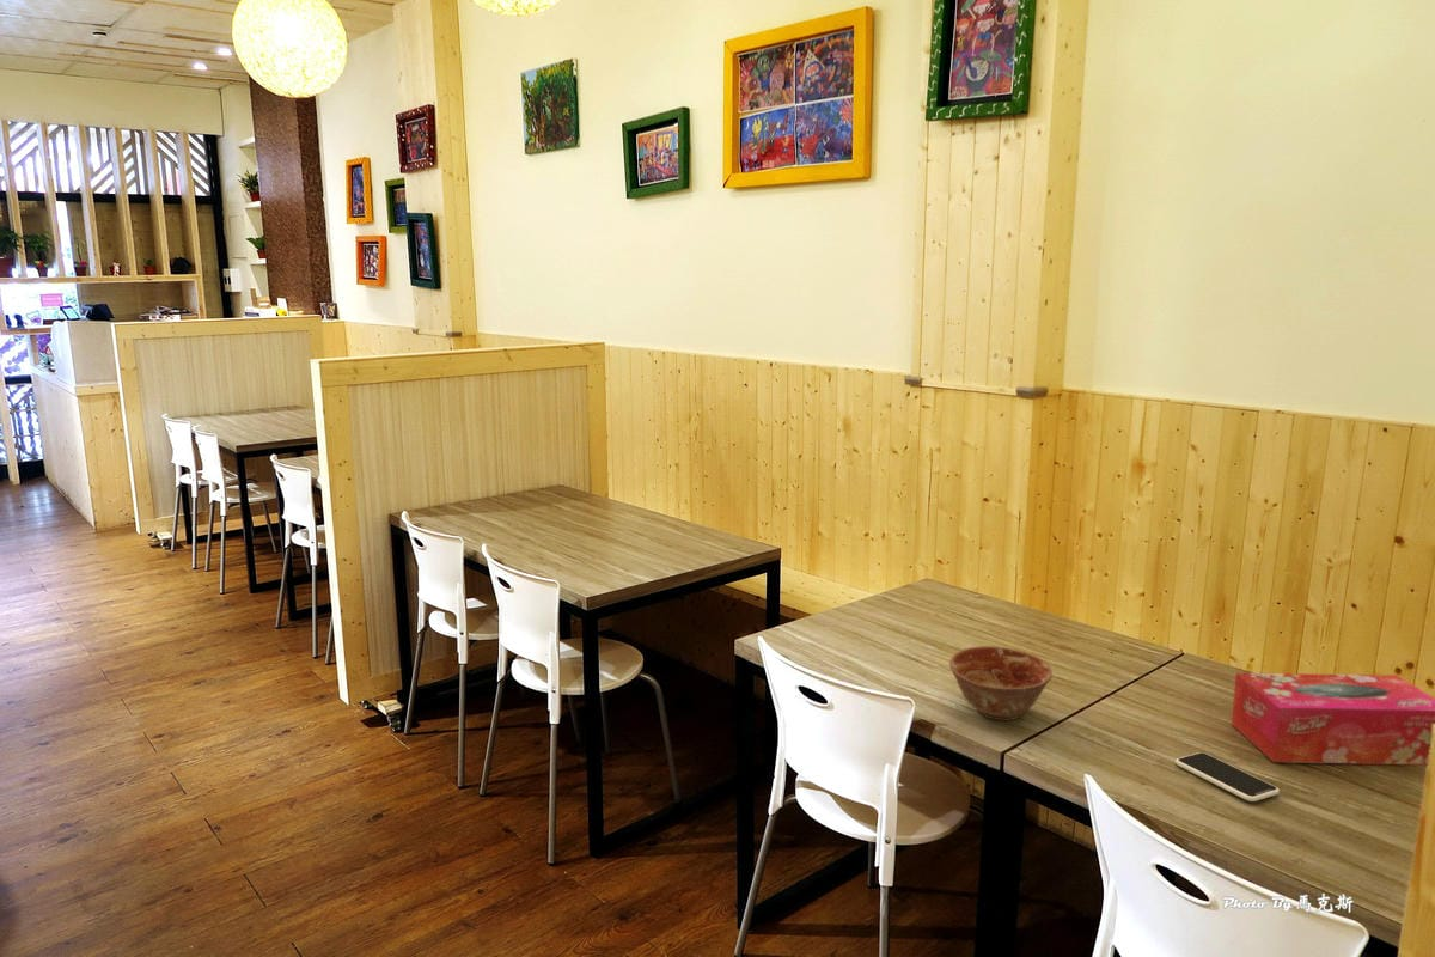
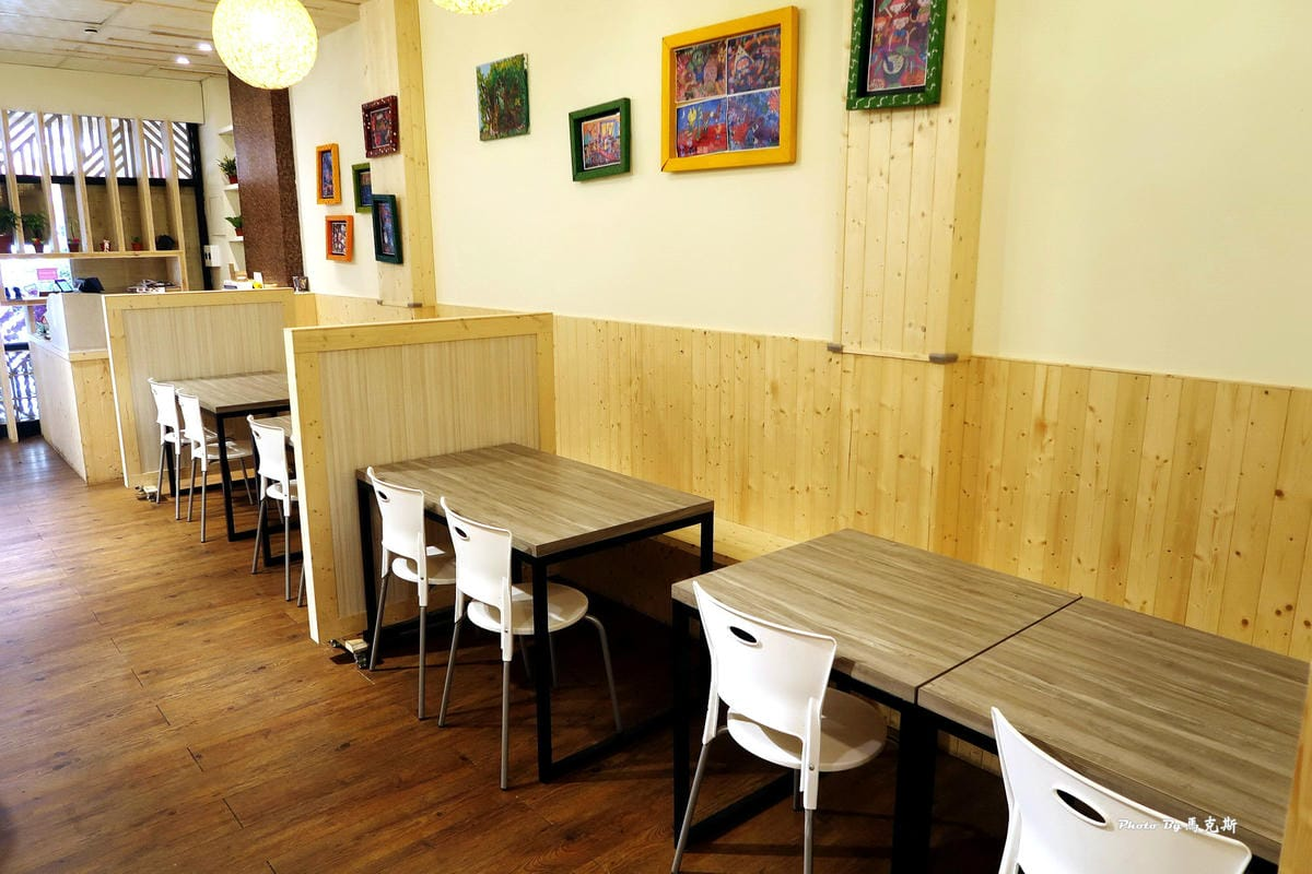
- ceramic bowl [948,645,1054,721]
- tissue box [1229,672,1435,766]
- smartphone [1174,751,1281,803]
